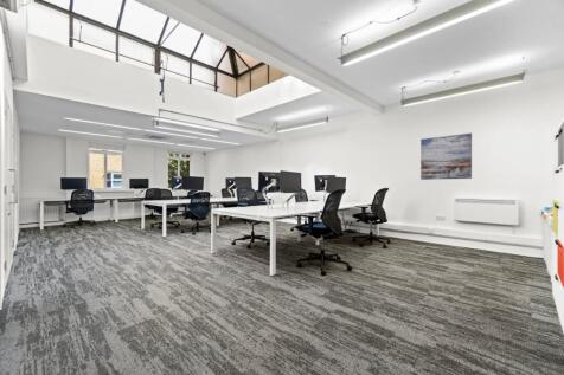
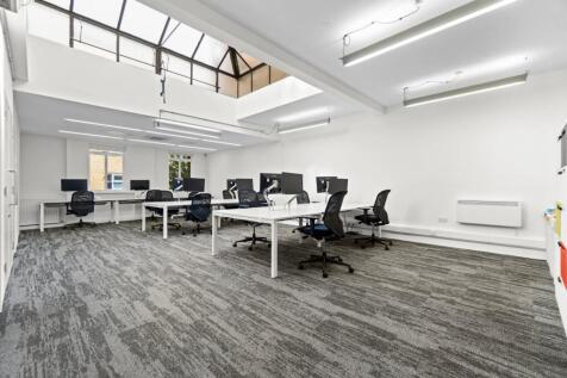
- wall art [419,132,473,181]
